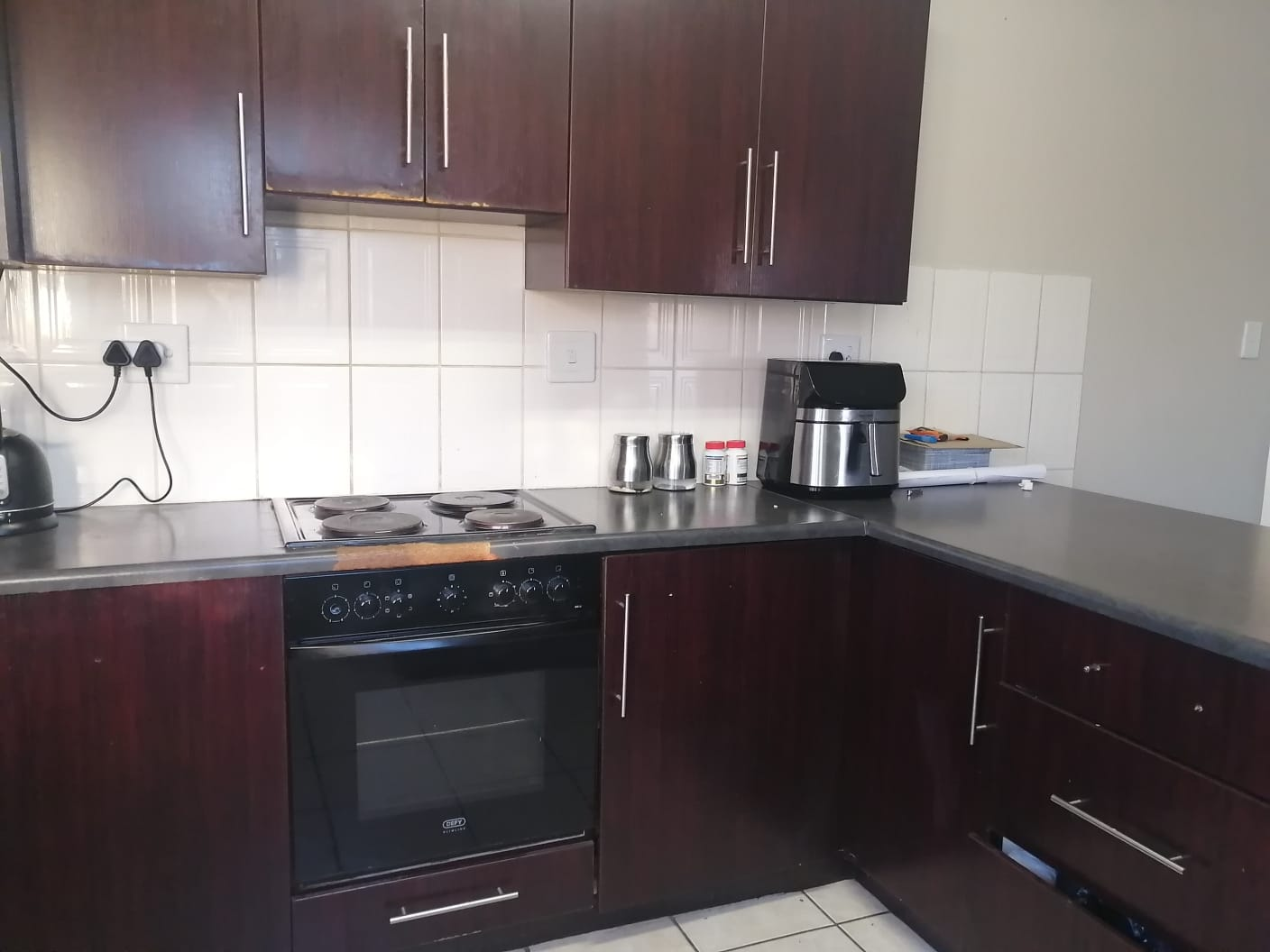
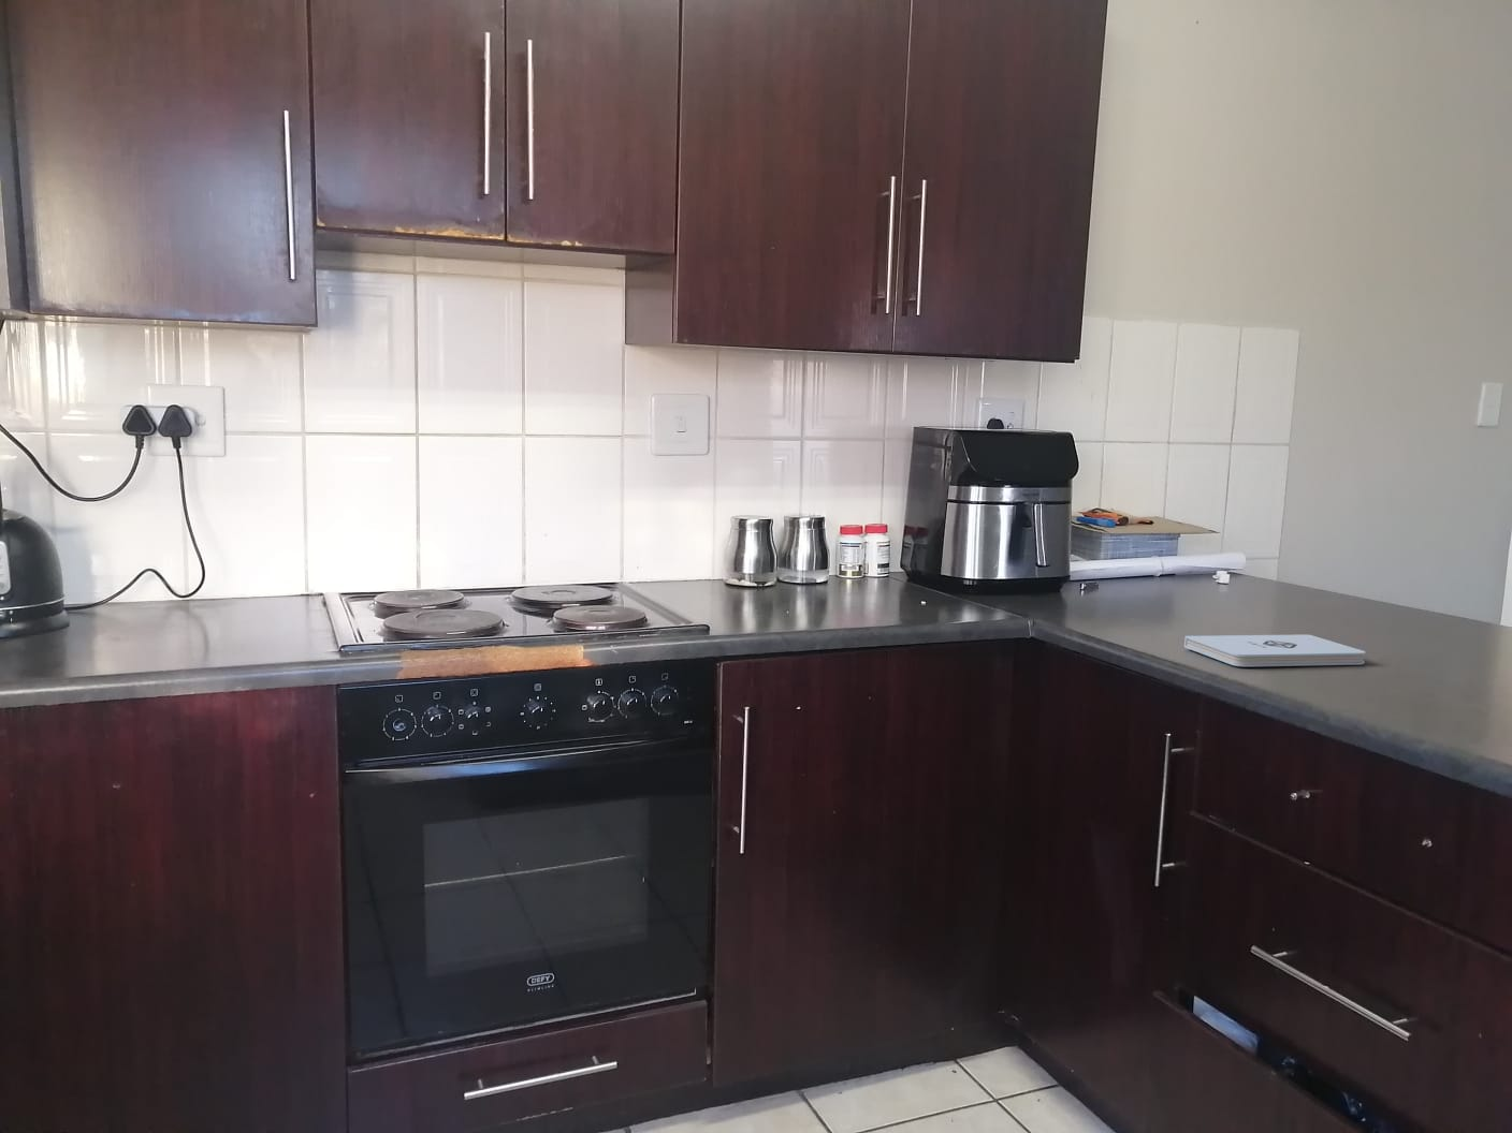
+ notepad [1183,633,1366,668]
